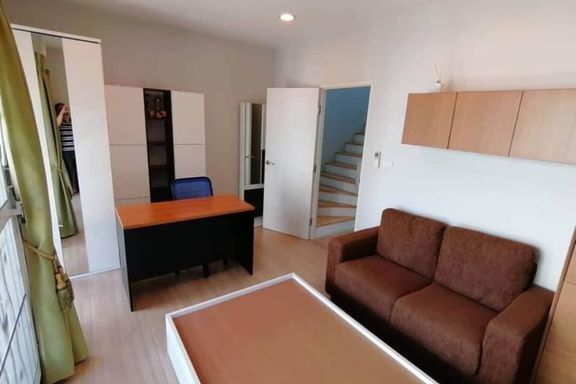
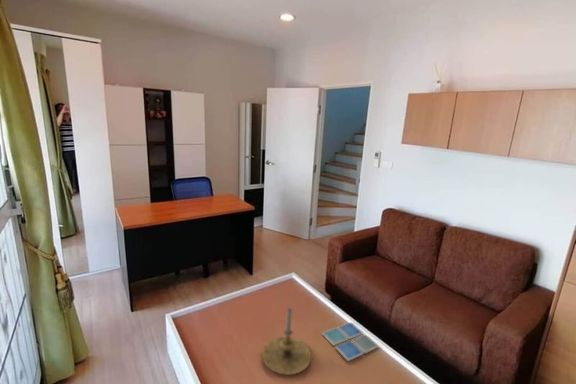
+ candle holder [261,306,312,376]
+ drink coaster [321,321,380,362]
